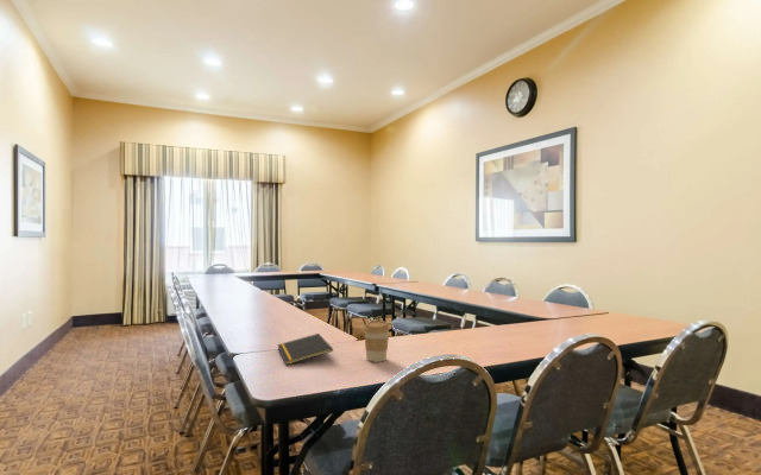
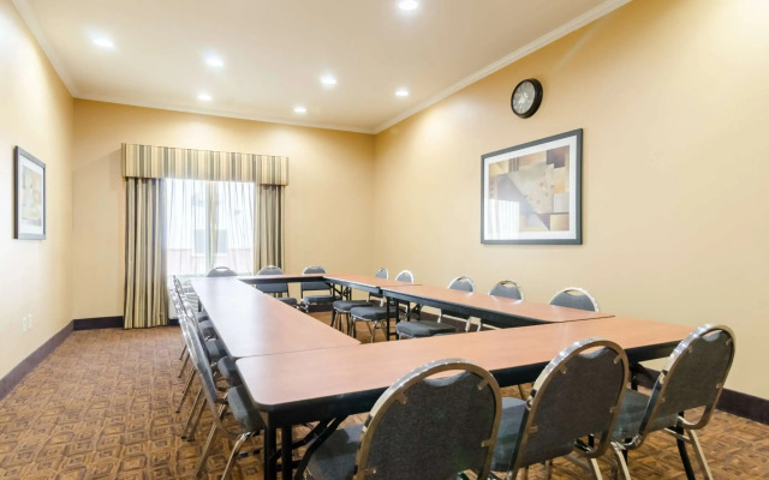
- notepad [276,332,334,366]
- coffee cup [363,319,391,363]
